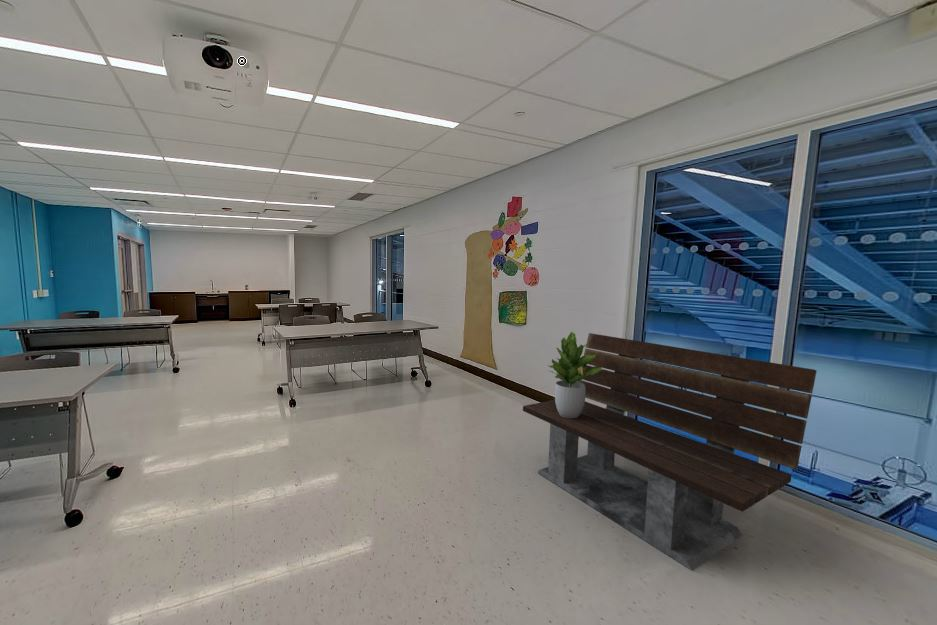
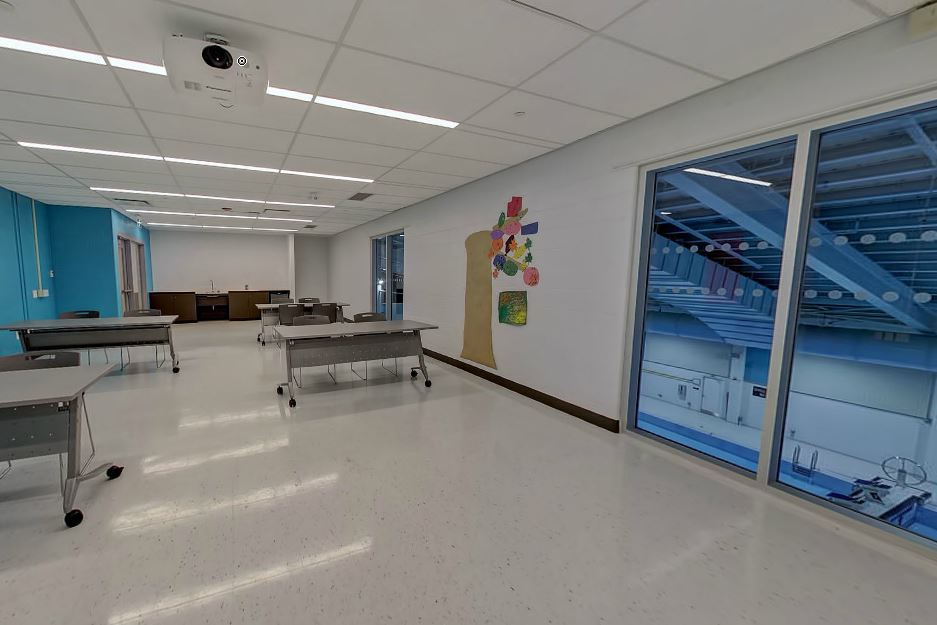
- potted plant [546,331,603,418]
- bench [522,332,818,571]
